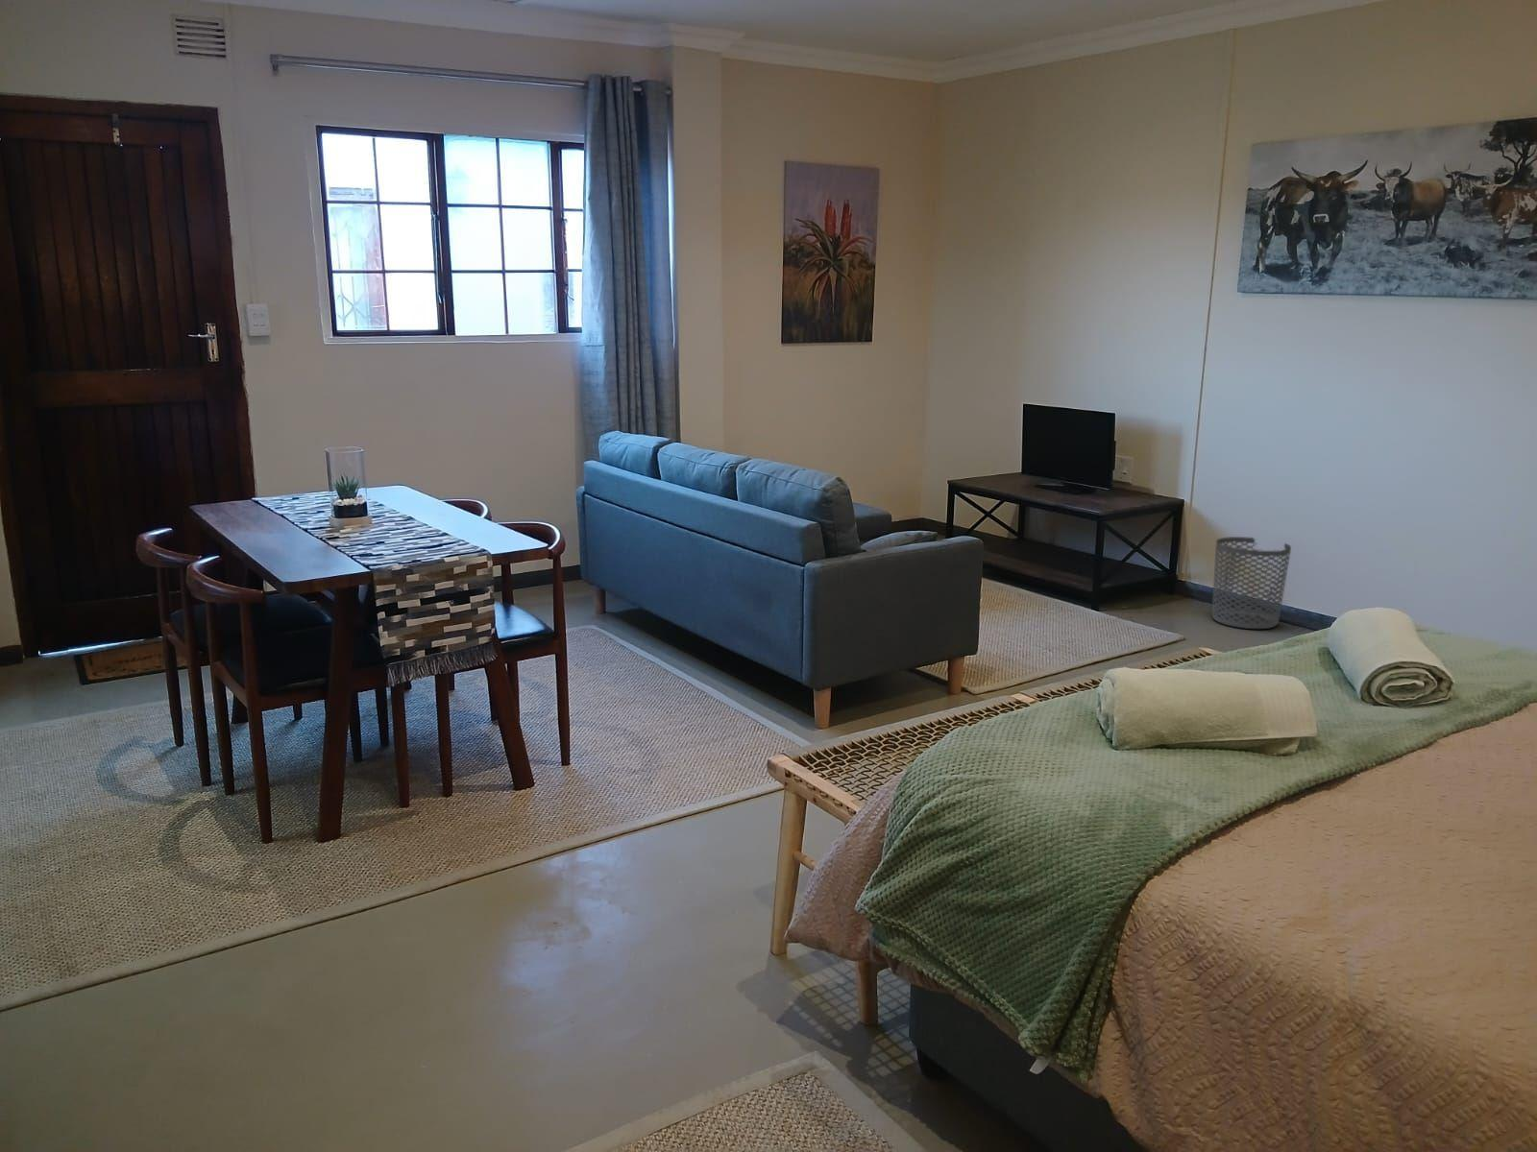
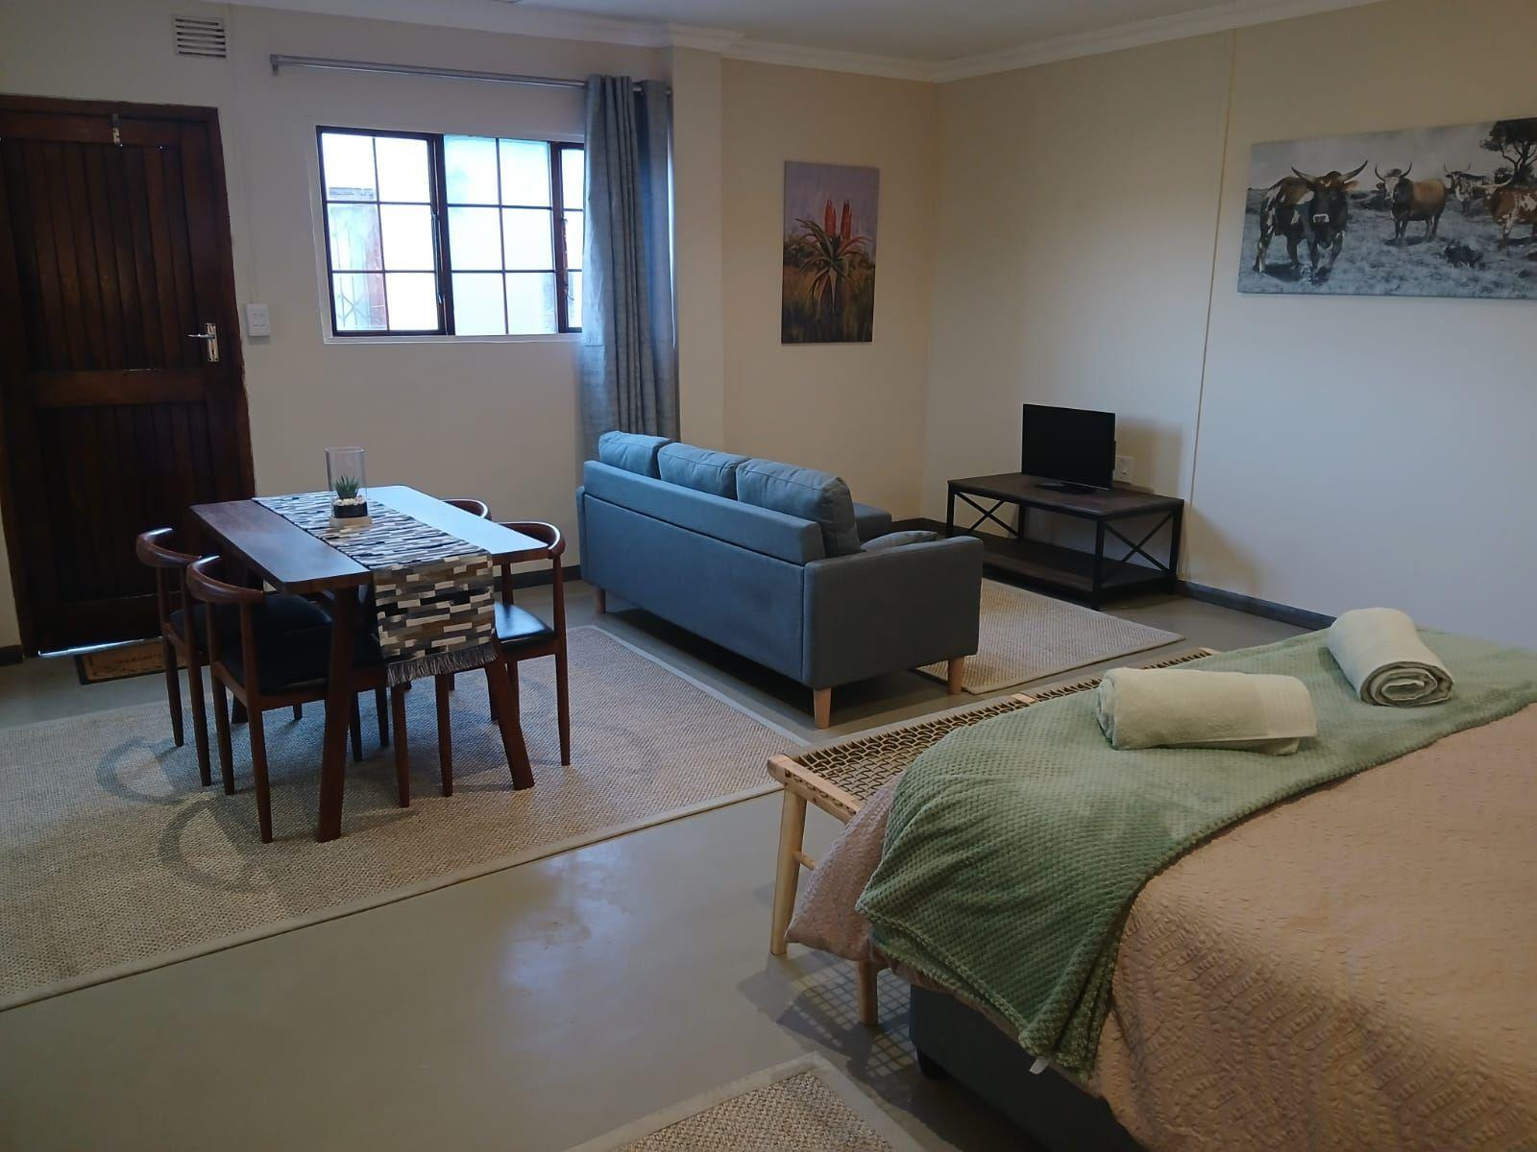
- waste bin [1211,536,1293,629]
